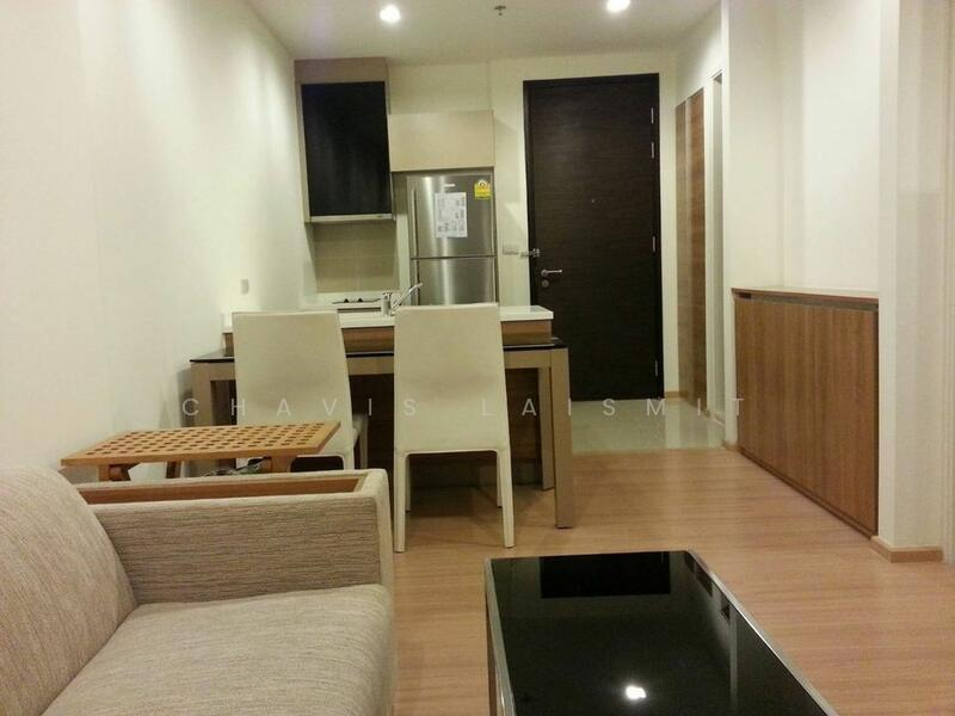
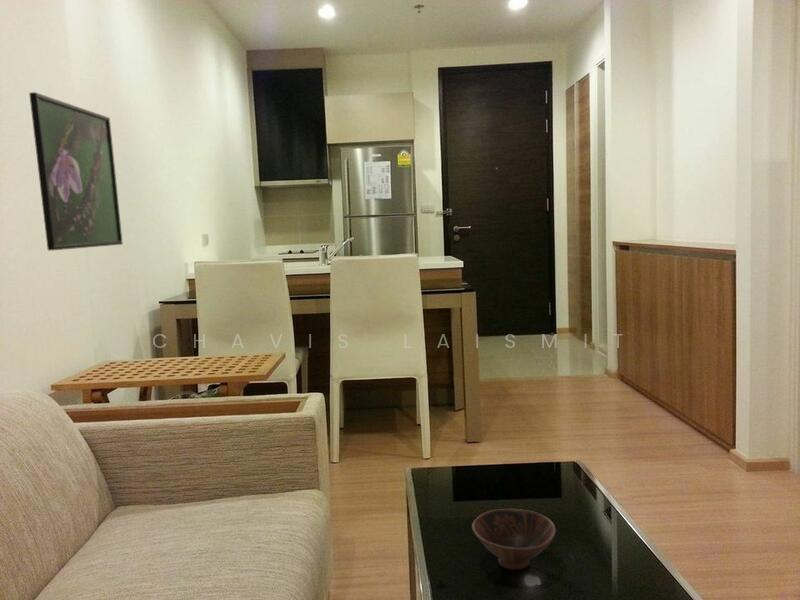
+ bowl [471,508,557,571]
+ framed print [28,91,124,252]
